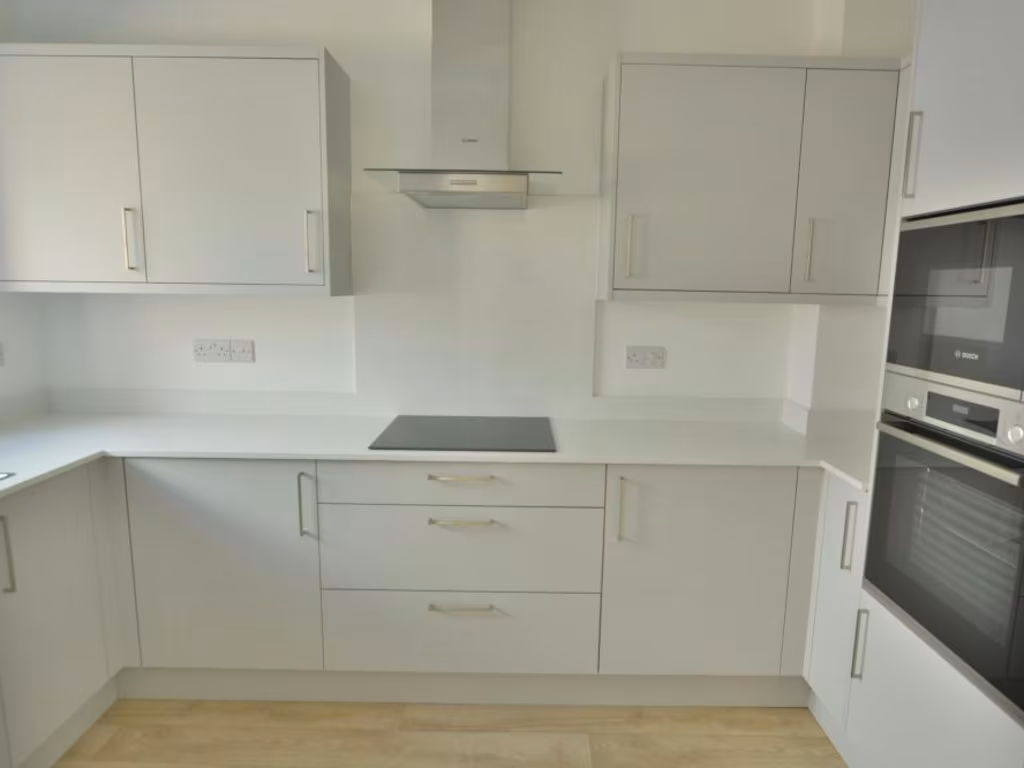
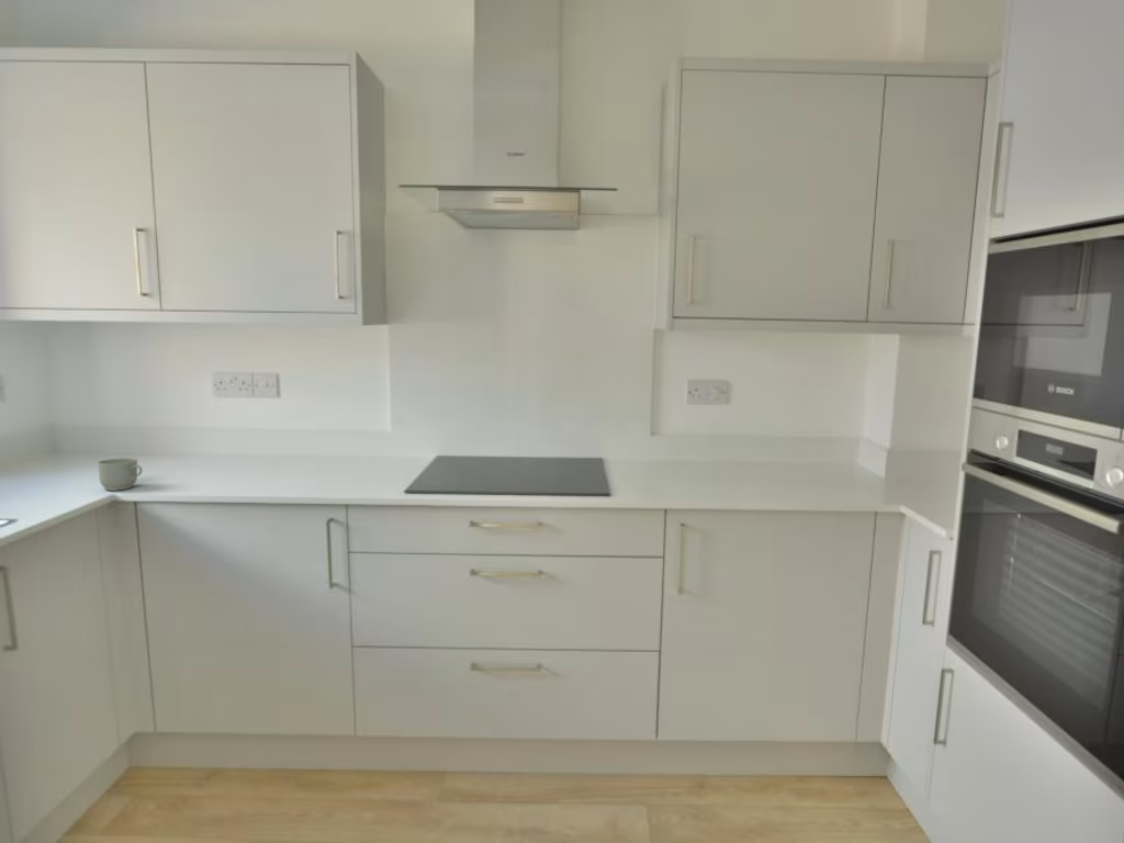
+ mug [97,457,144,492]
